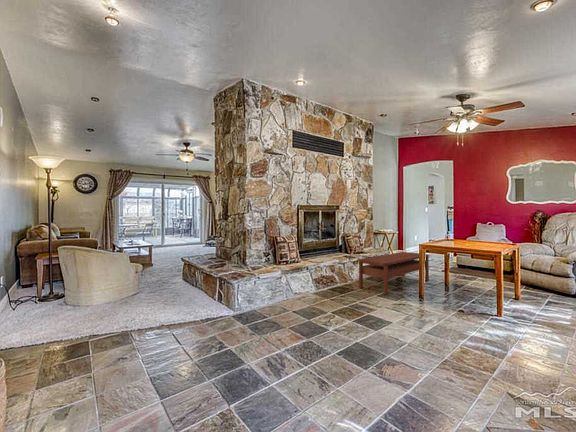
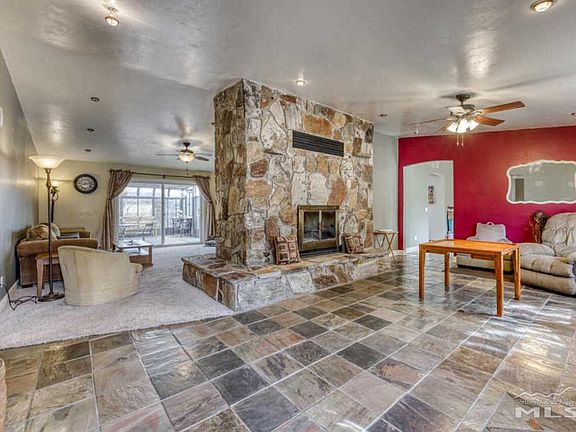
- coffee table [358,251,430,296]
